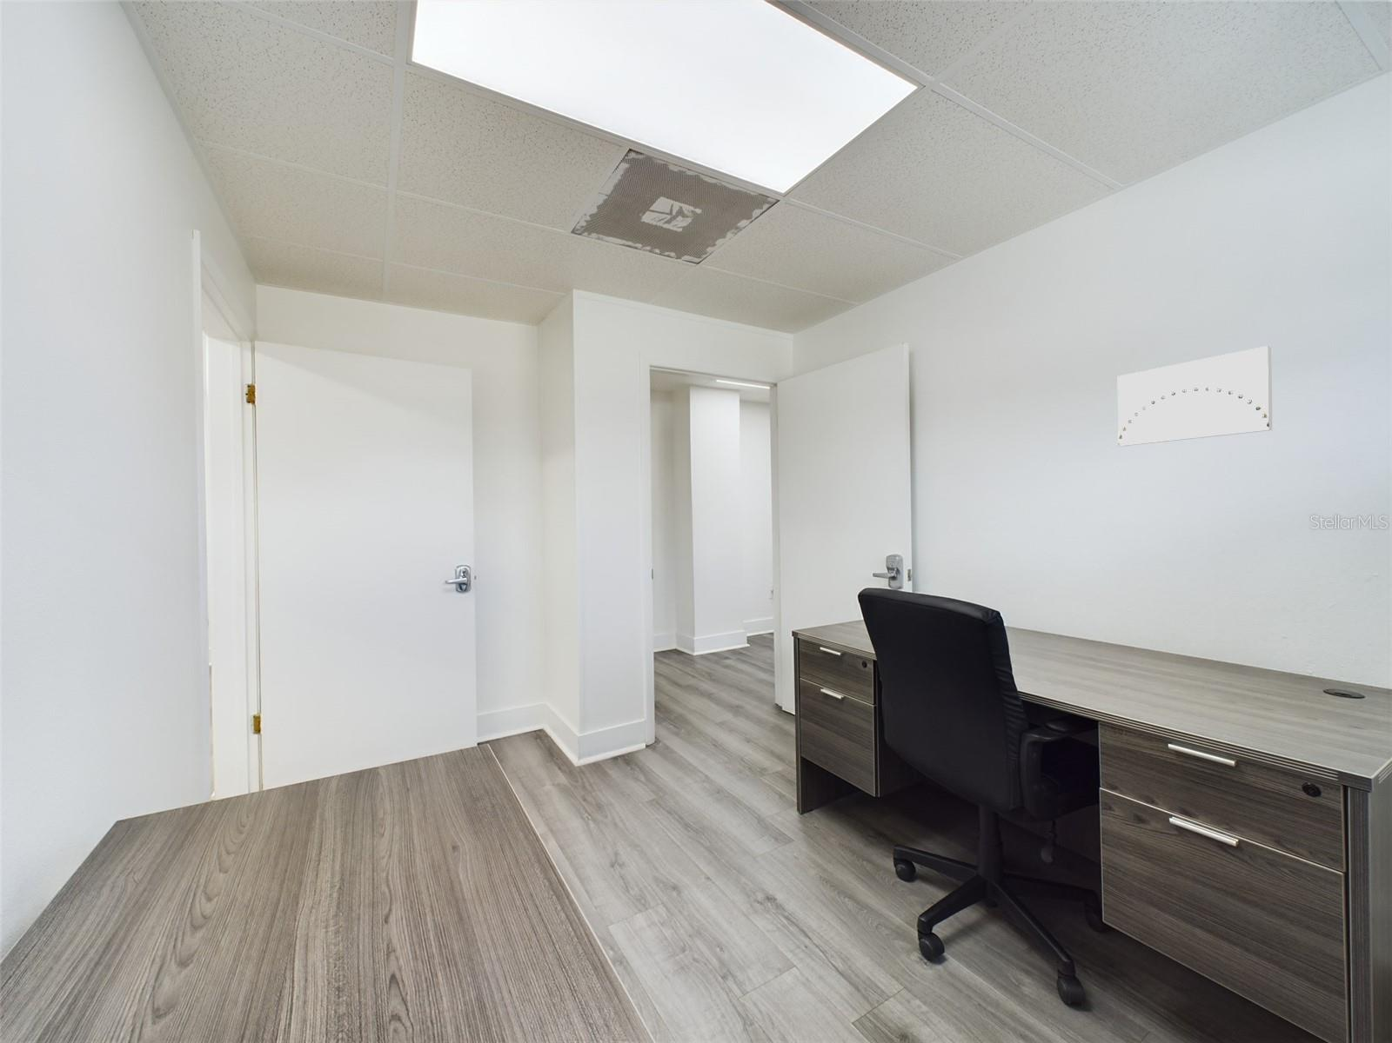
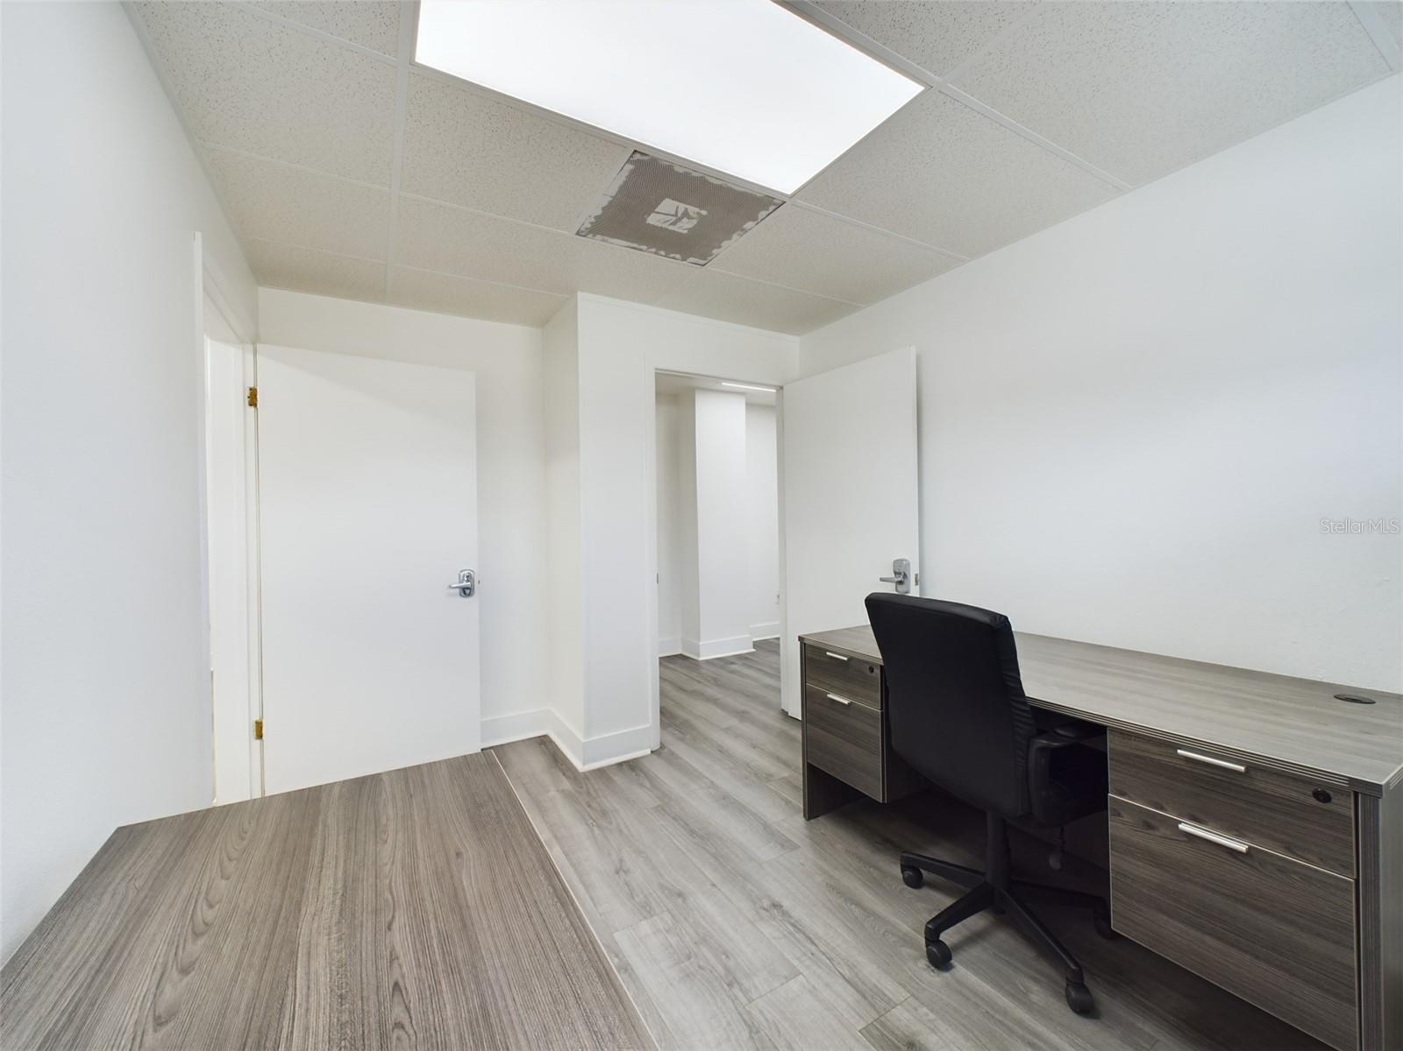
- wall art [1117,345,1274,448]
